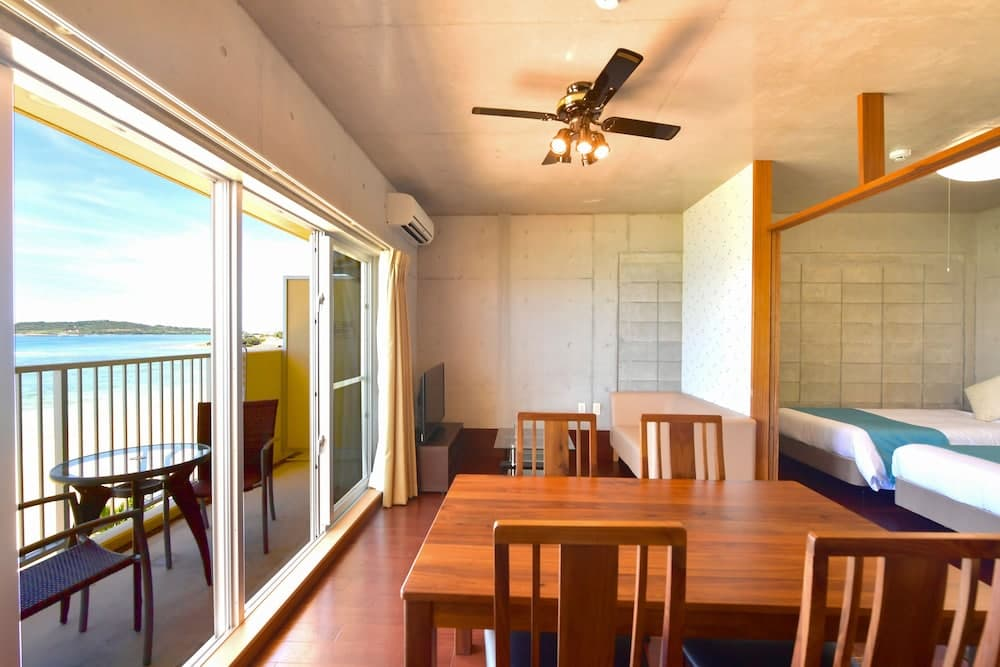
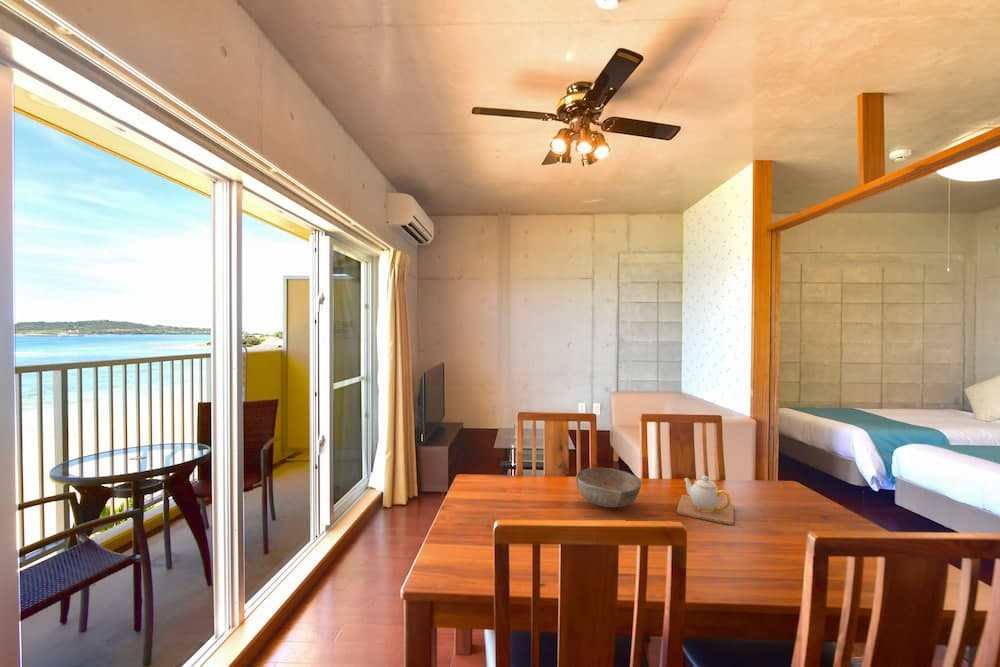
+ bowl [575,467,642,509]
+ teapot [676,475,735,526]
